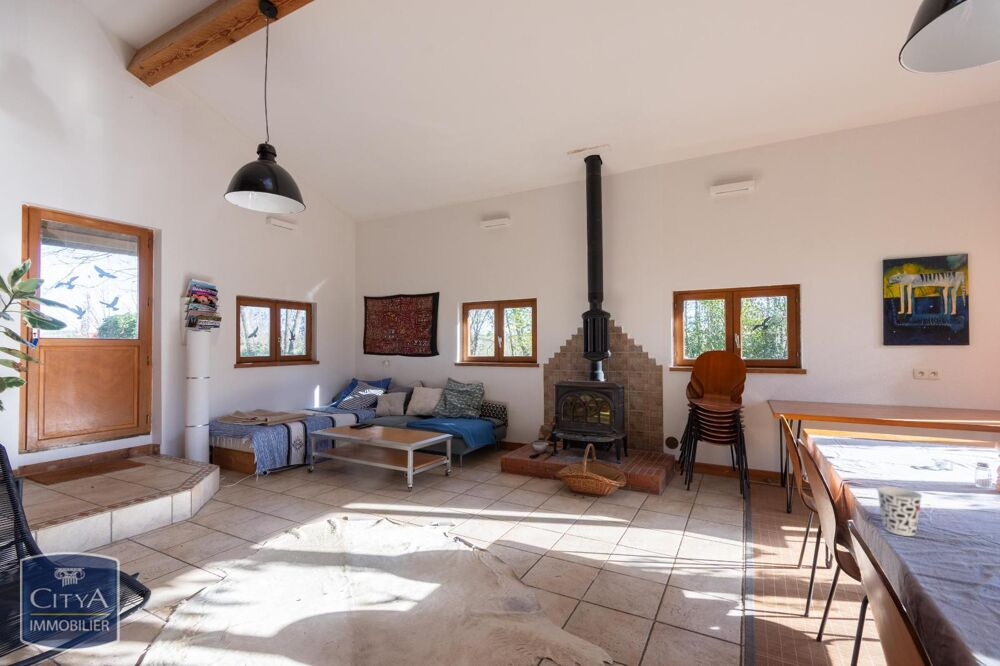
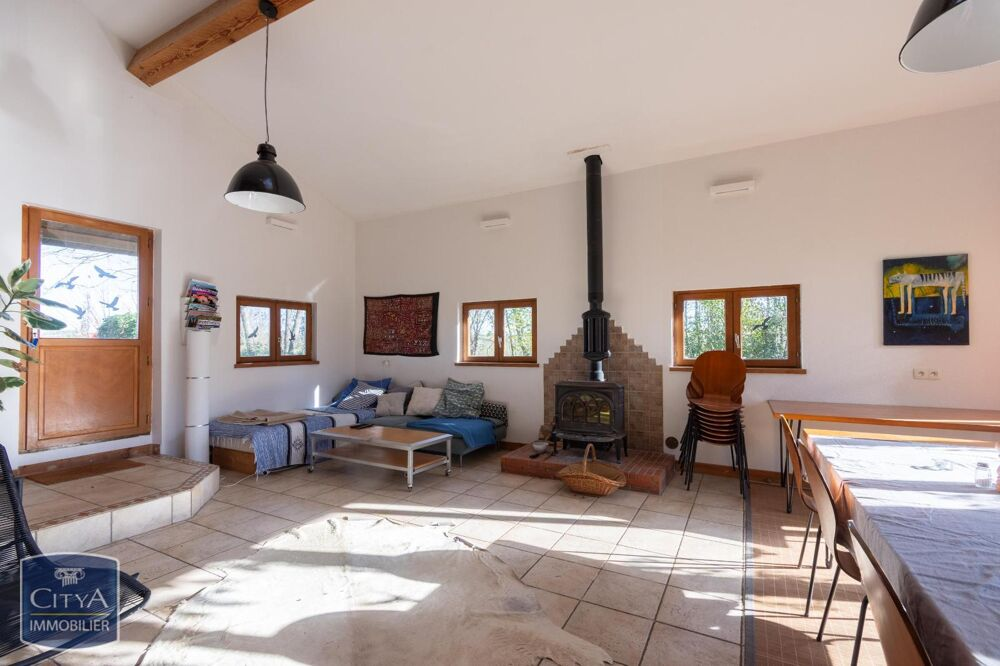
- cup [876,486,923,537]
